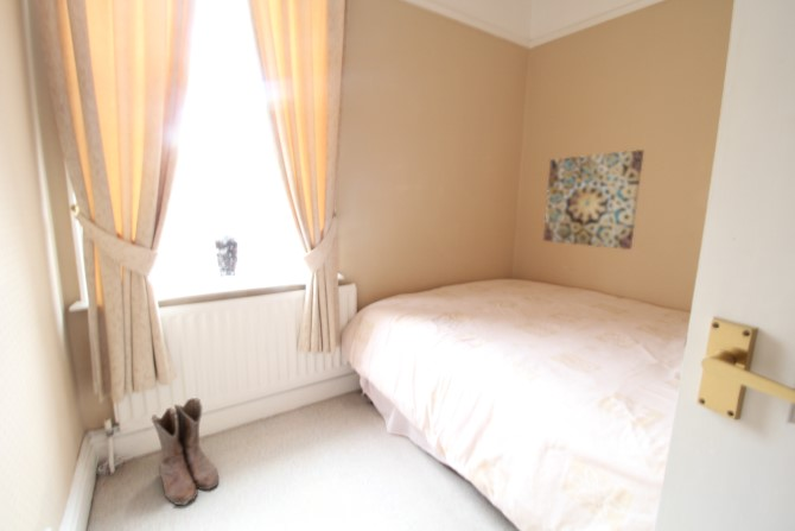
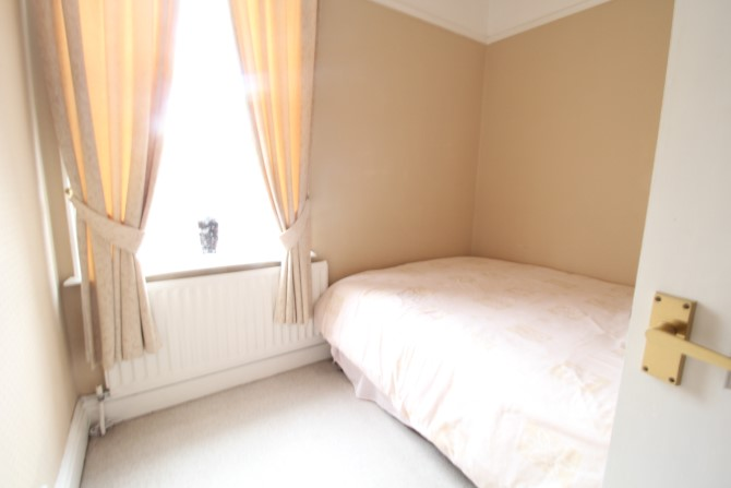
- wall art [542,148,644,251]
- boots [151,397,220,506]
